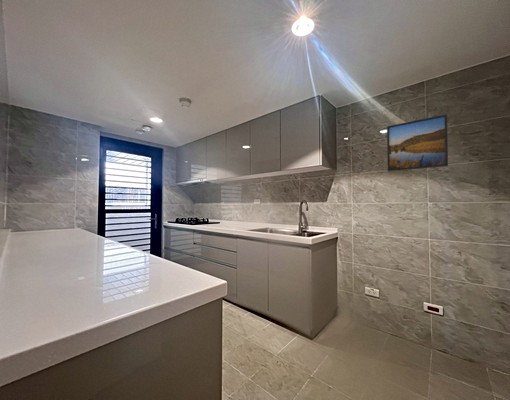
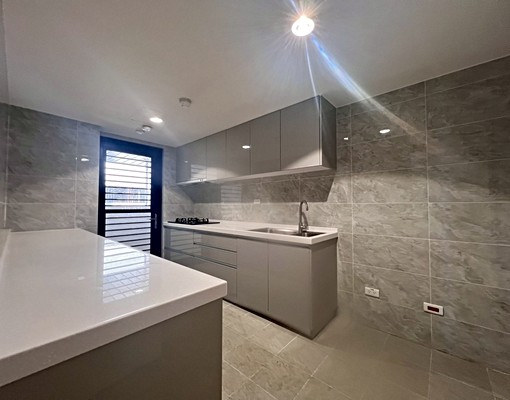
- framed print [386,113,449,172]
